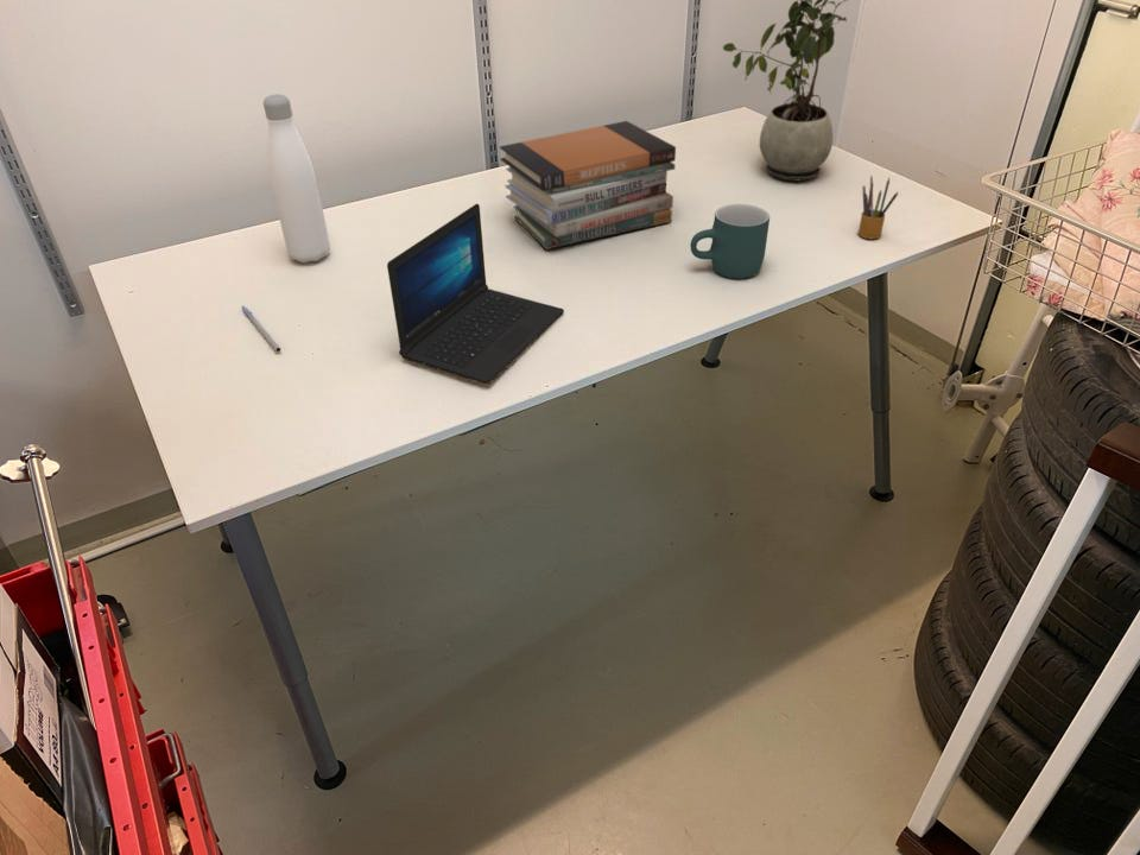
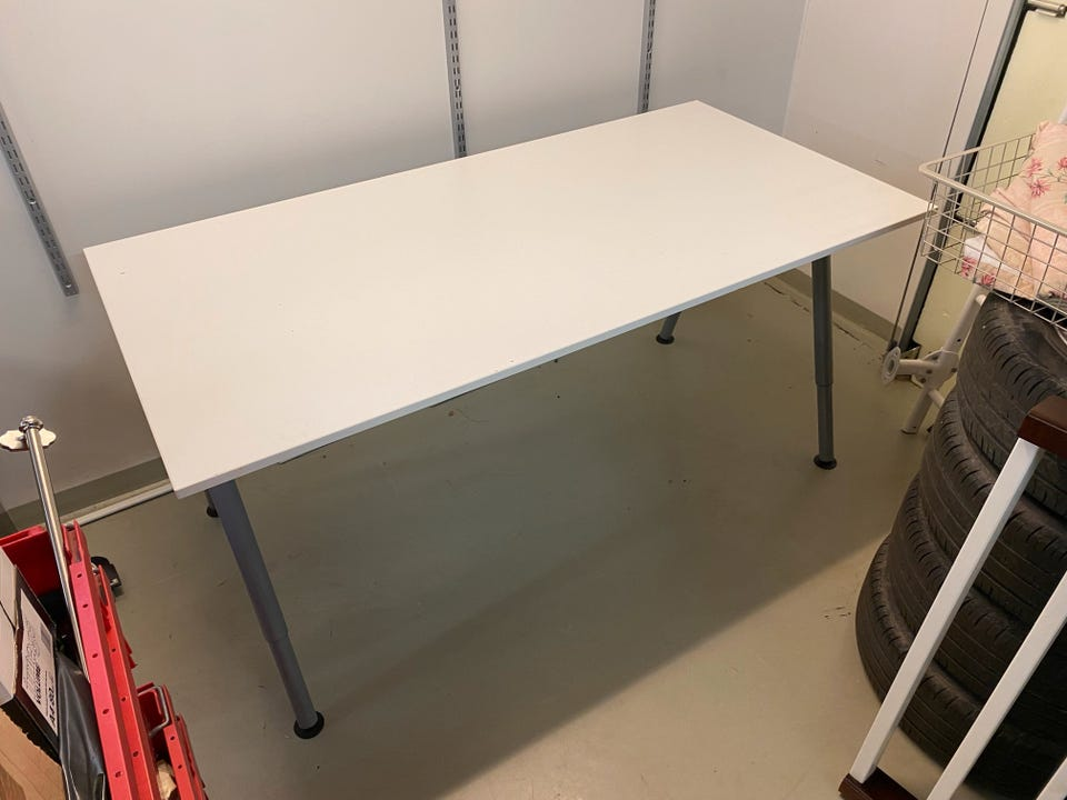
- pen [241,305,281,353]
- laptop [386,203,565,385]
- pencil box [857,175,900,240]
- potted plant [722,0,848,182]
- water bottle [262,93,331,264]
- mug [689,203,771,280]
- book stack [499,120,677,251]
